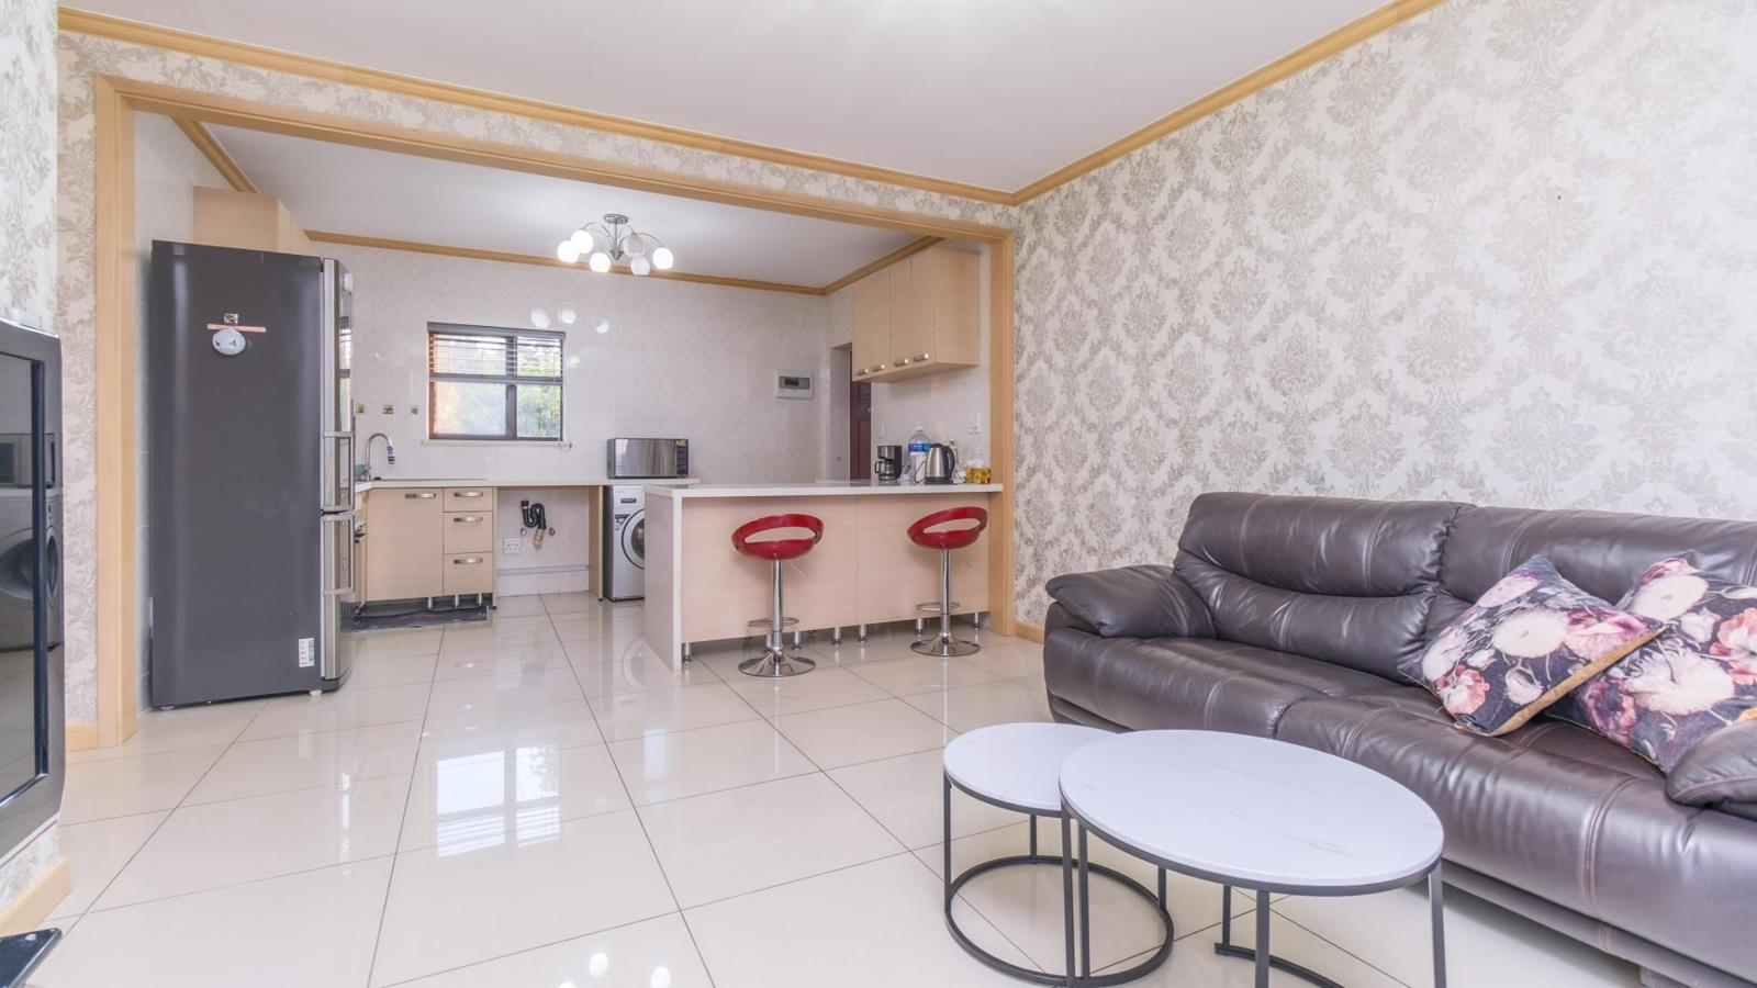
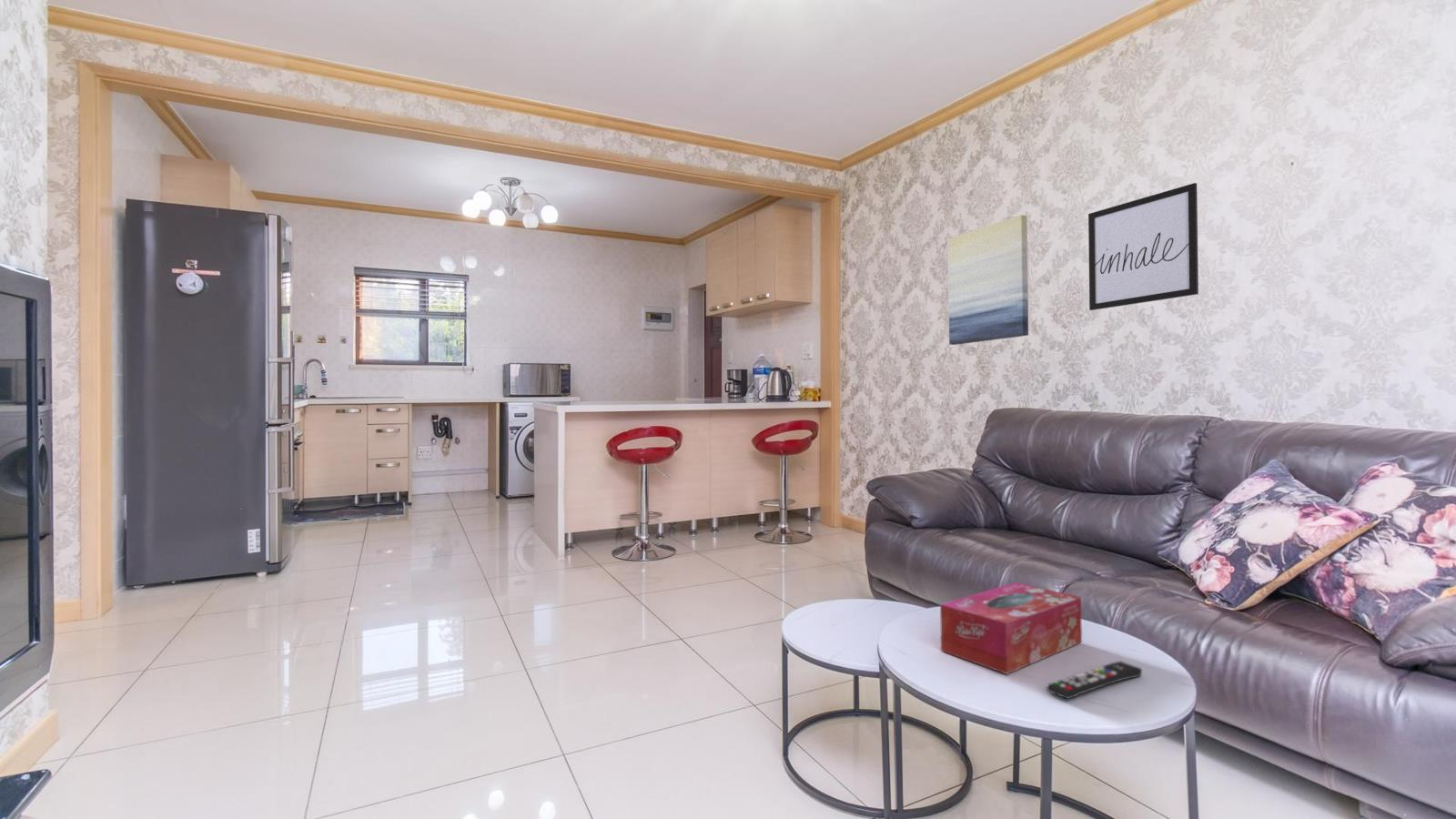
+ tissue box [939,581,1083,675]
+ wall art [1087,182,1199,311]
+ wall art [947,214,1029,346]
+ remote control [1046,661,1143,700]
